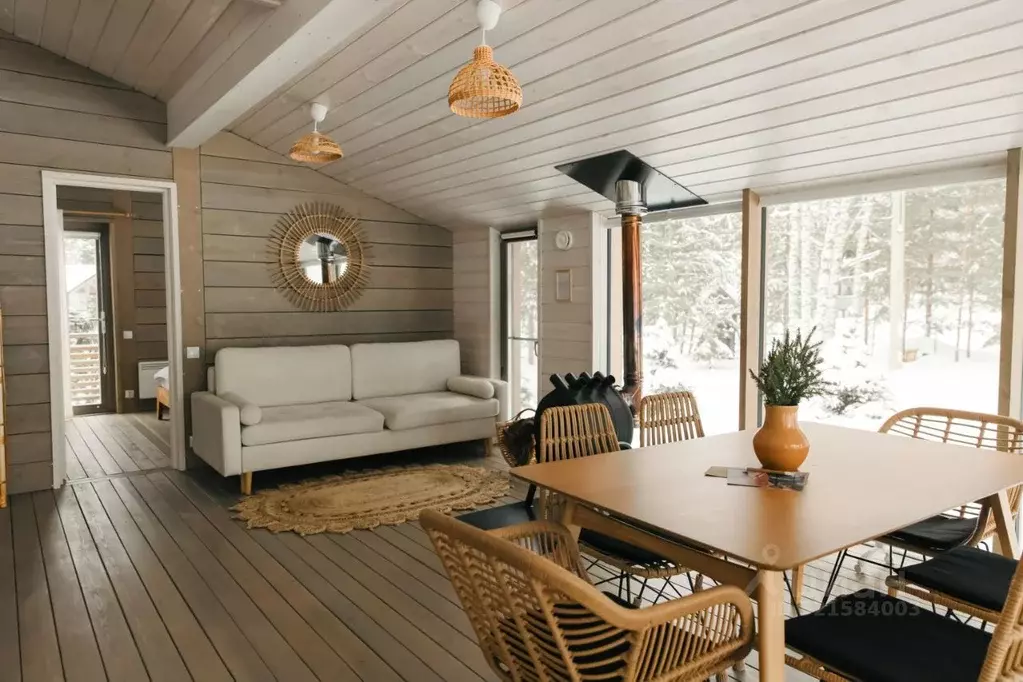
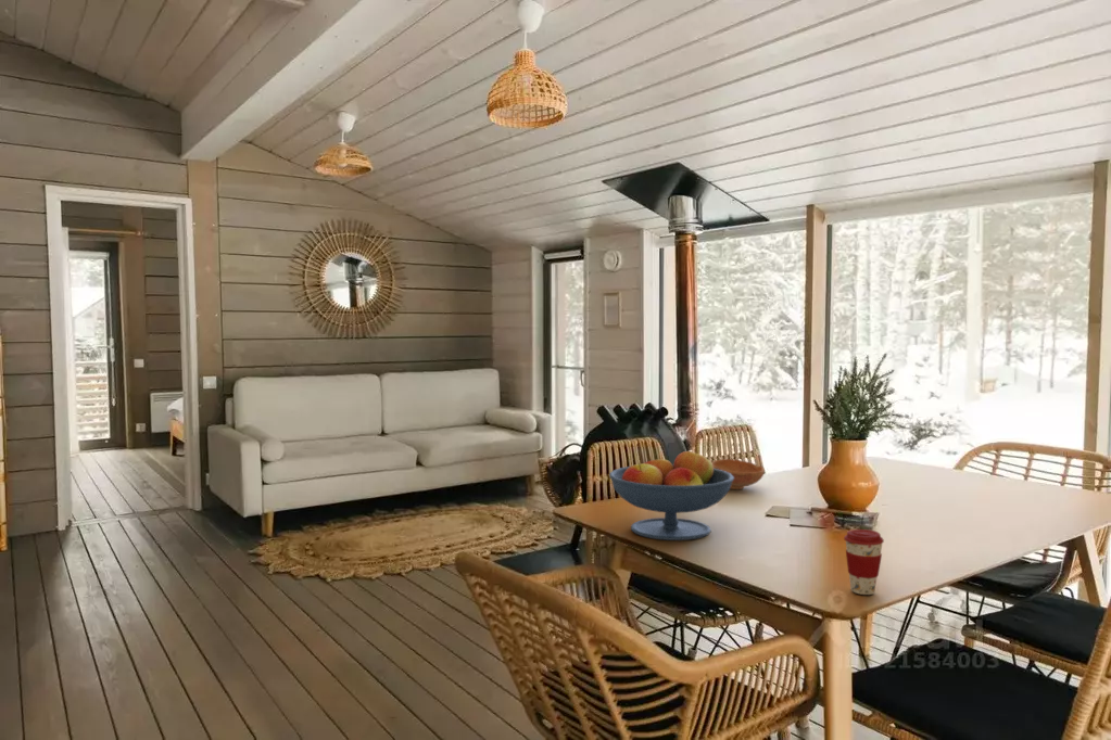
+ fruit bowl [608,449,734,541]
+ coffee cup [843,528,885,596]
+ bowl [710,458,766,490]
